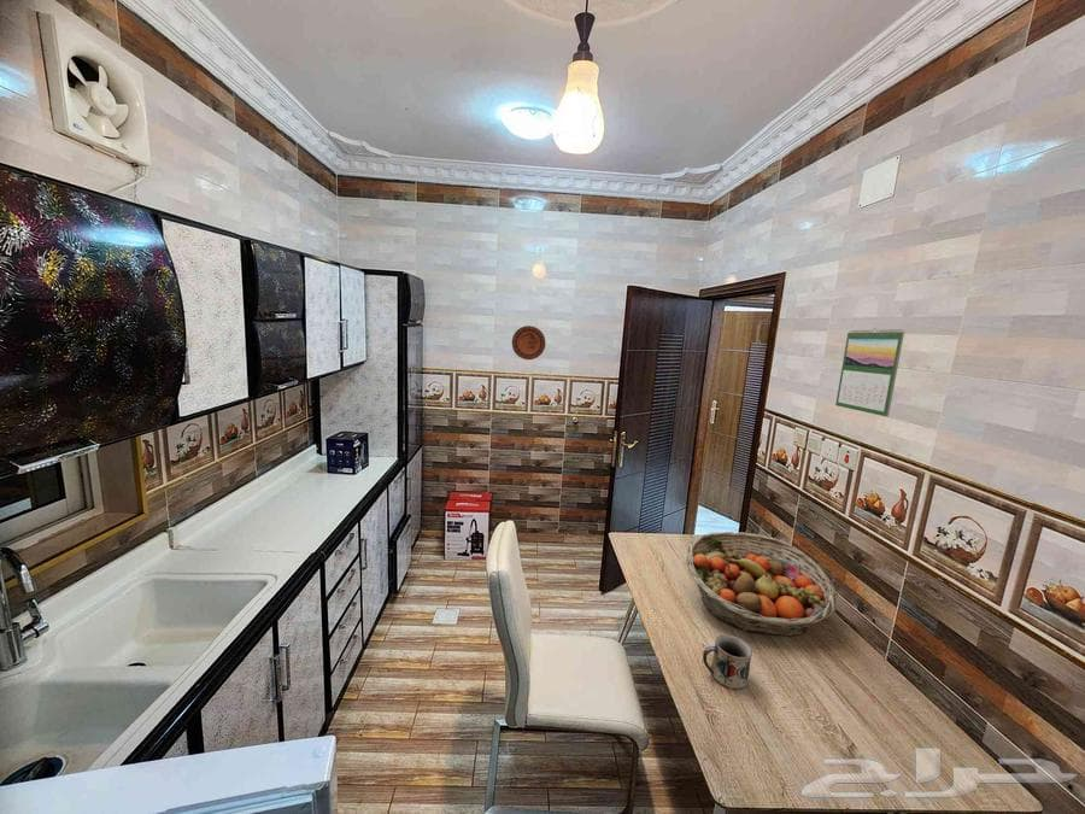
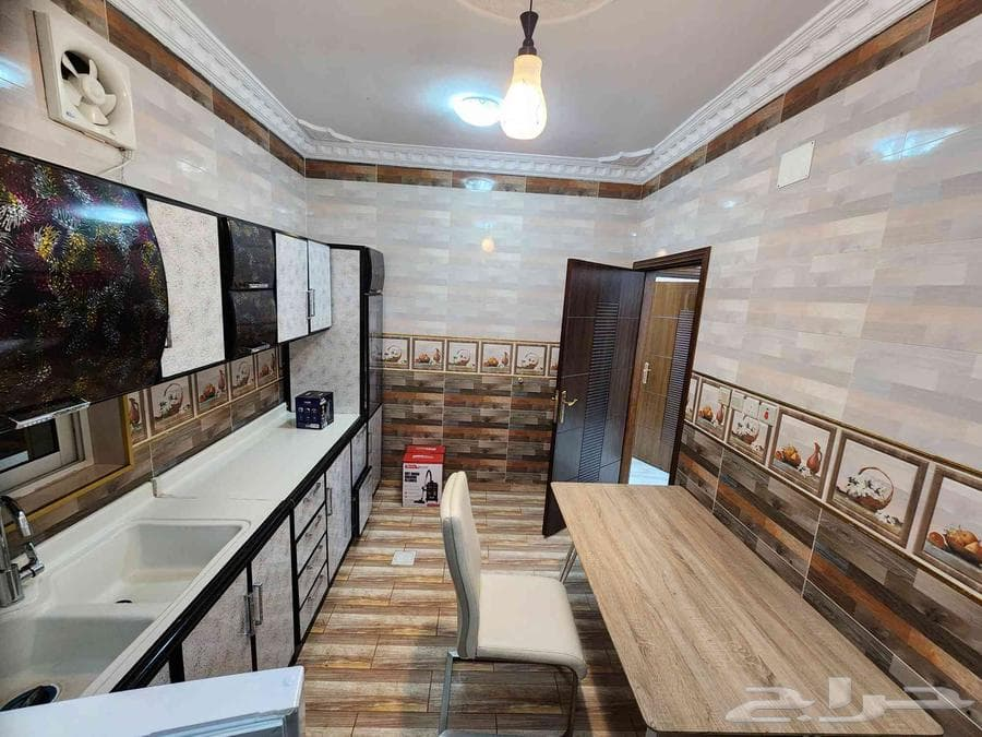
- fruit basket [685,531,838,638]
- mug [702,633,753,691]
- decorative plate [511,324,546,361]
- calendar [834,328,905,418]
